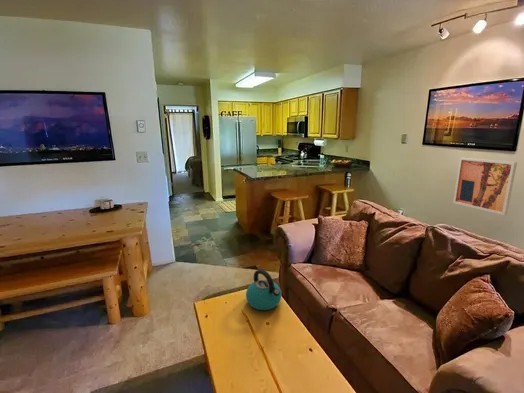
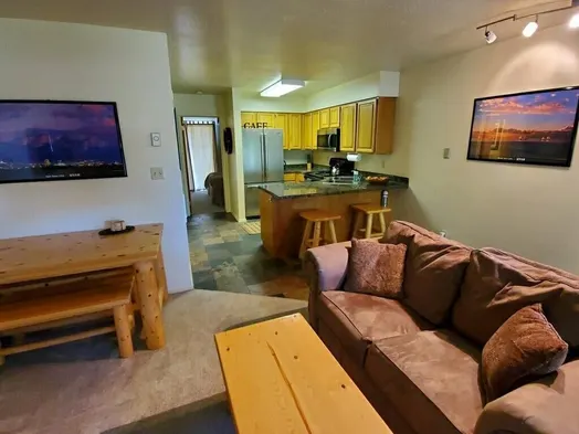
- wall art [452,157,518,216]
- kettle [245,268,283,311]
